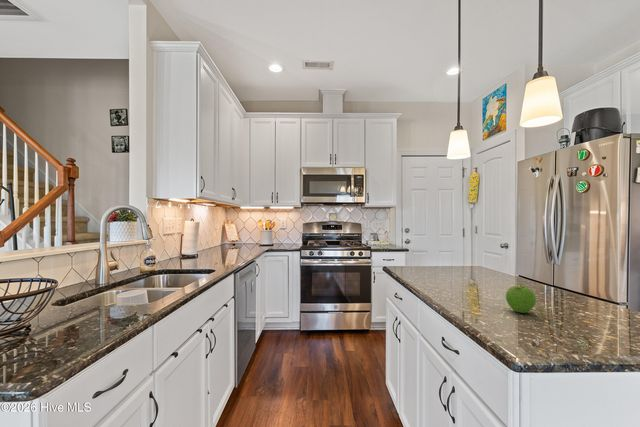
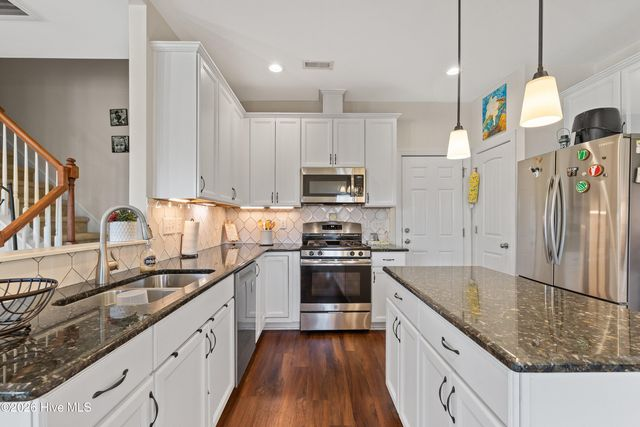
- fruit [505,282,537,314]
